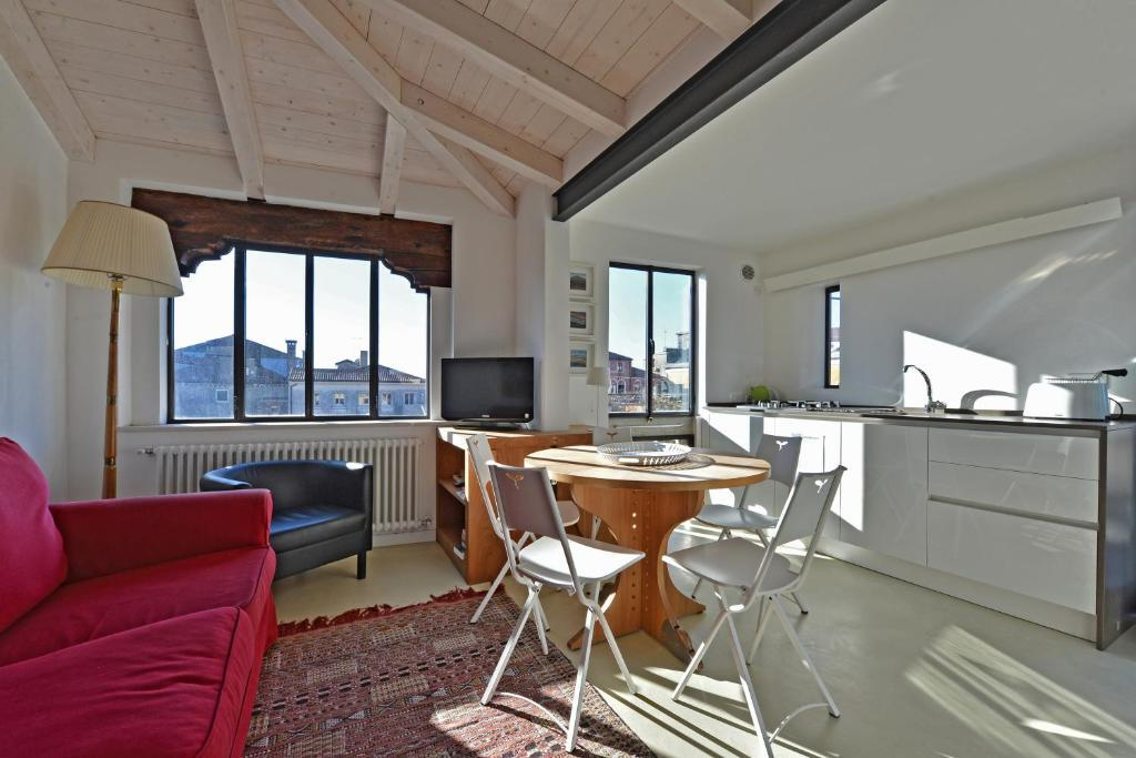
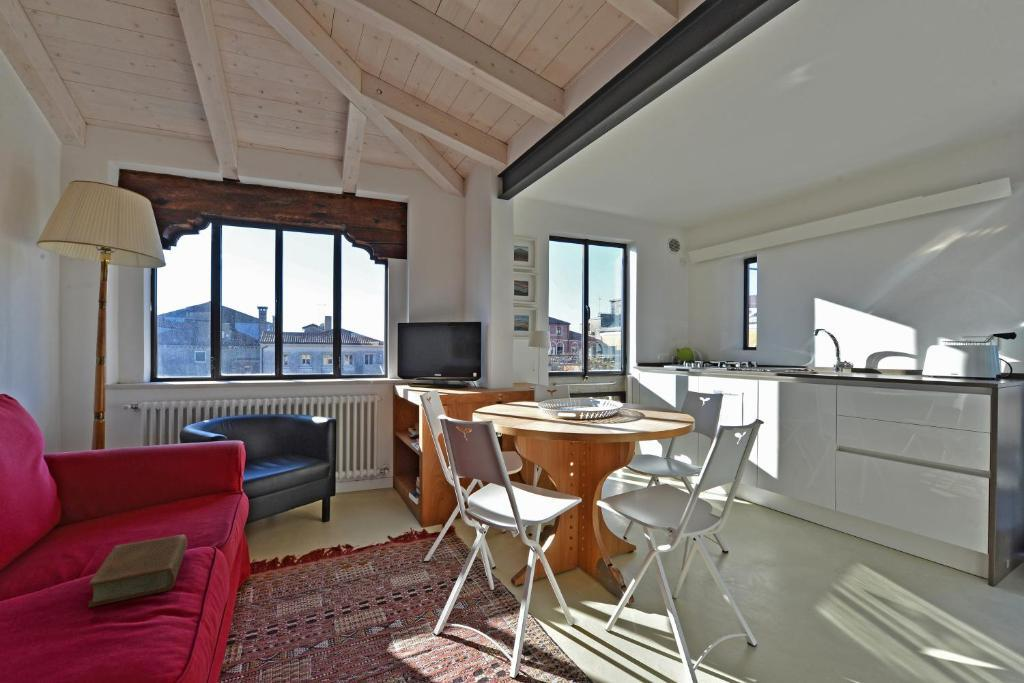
+ book [87,534,188,609]
